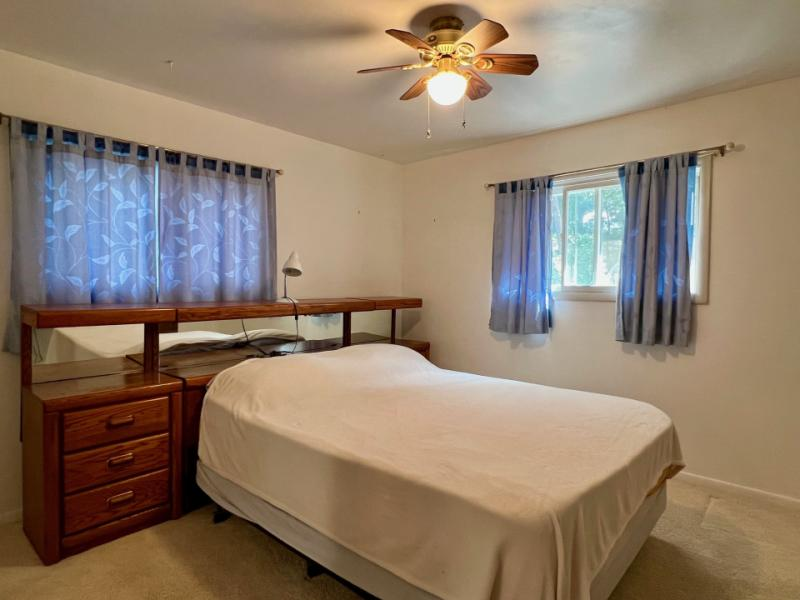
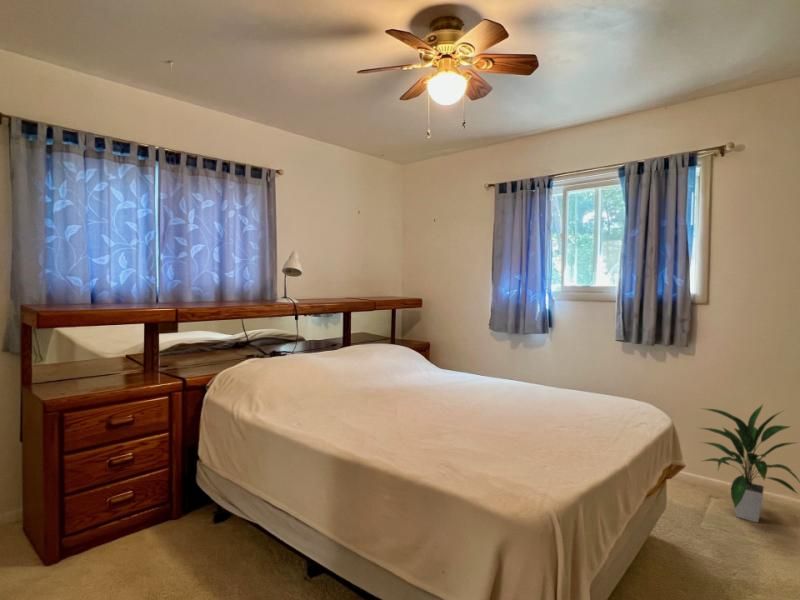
+ indoor plant [695,402,800,524]
